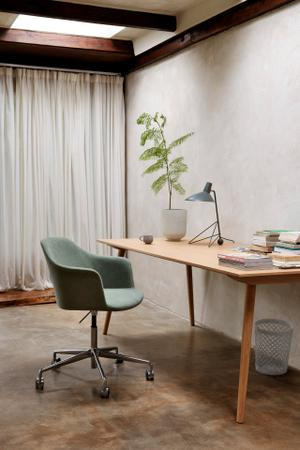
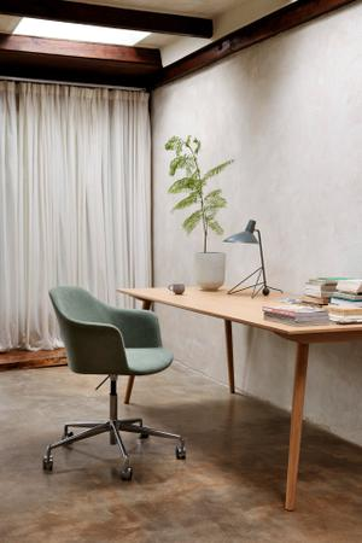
- wastebasket [253,318,294,376]
